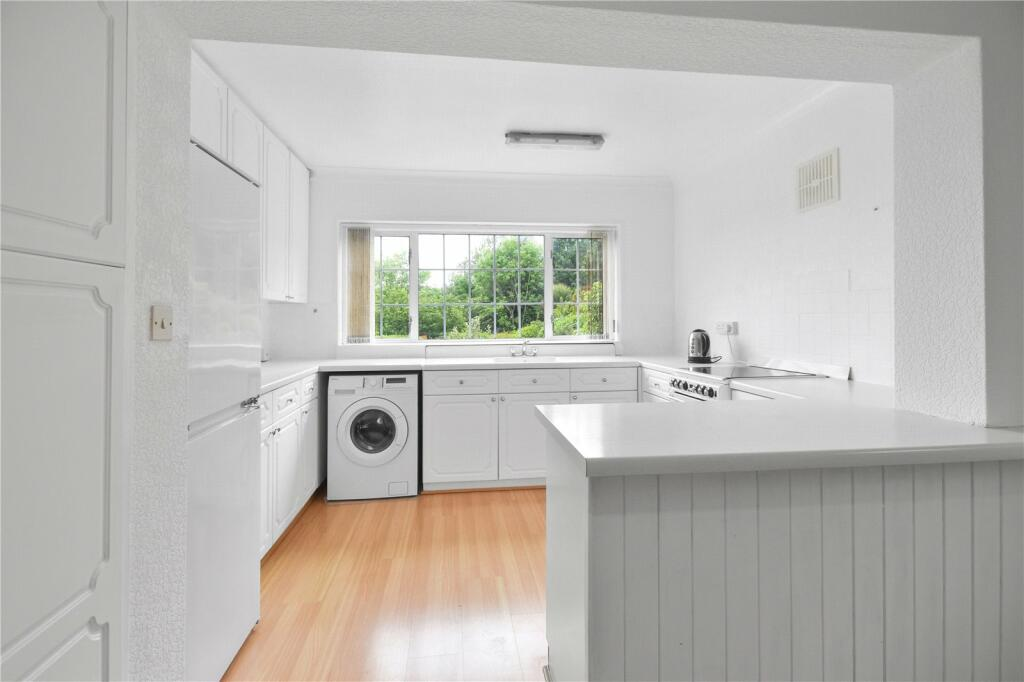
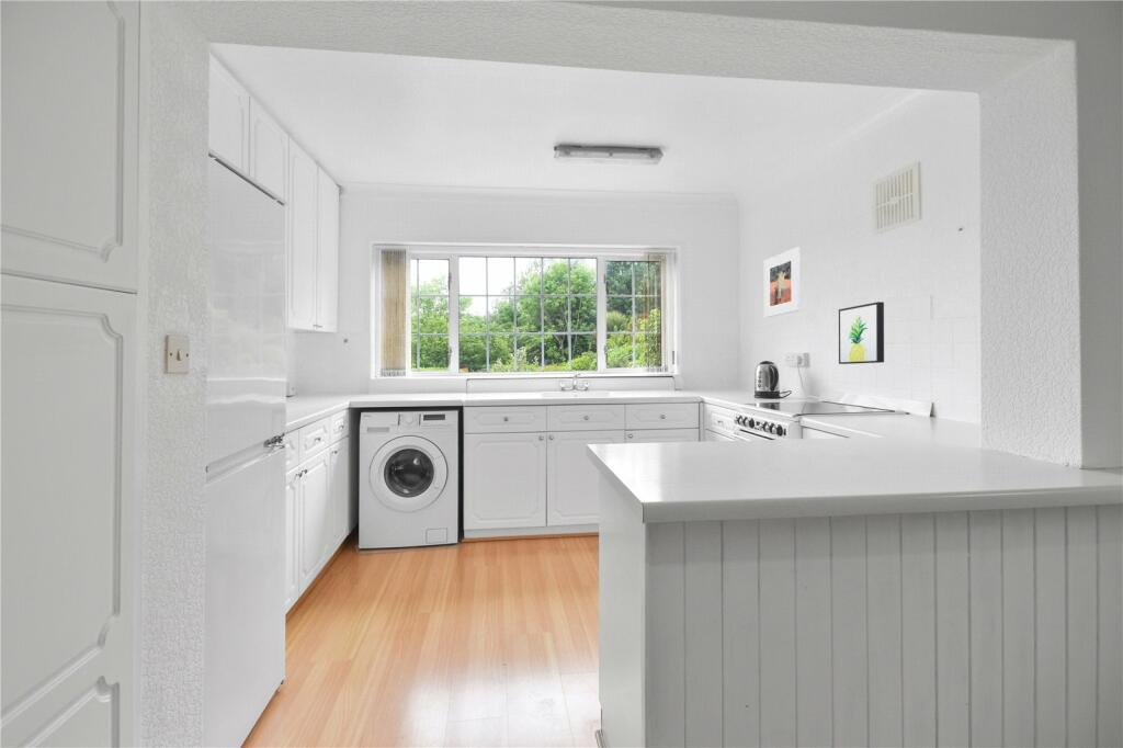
+ wall art [838,301,885,365]
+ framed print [763,247,801,318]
